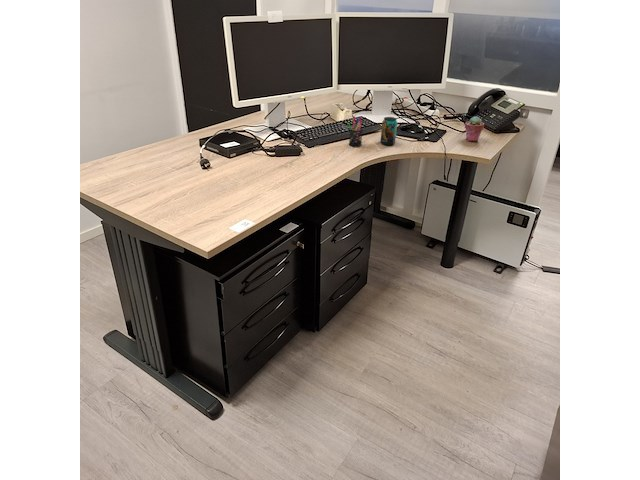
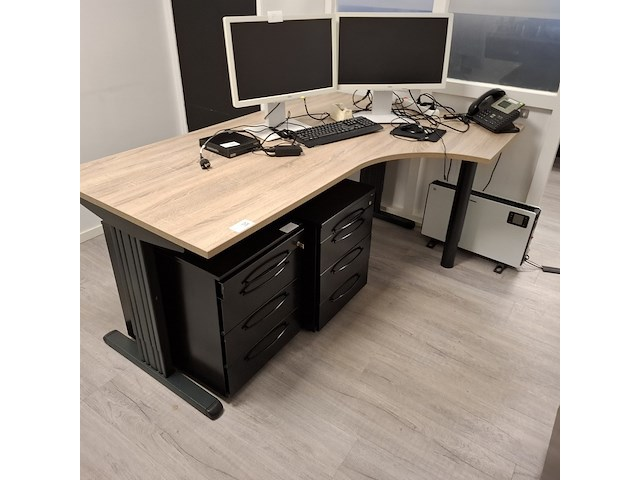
- beverage can [379,116,398,146]
- pen holder [346,115,364,147]
- potted succulent [464,115,485,142]
